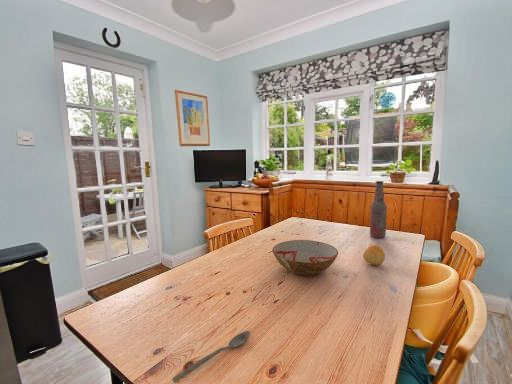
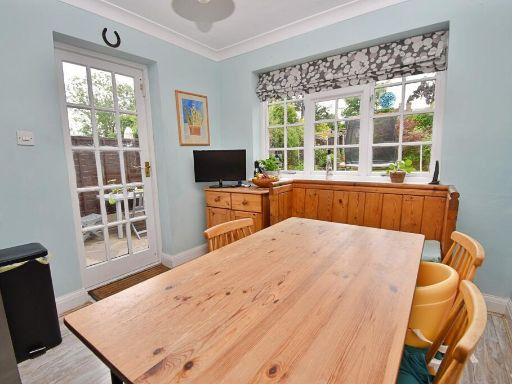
- bowl [271,239,339,277]
- bottle [369,180,388,239]
- fruit [362,244,386,266]
- spoon [172,330,251,383]
